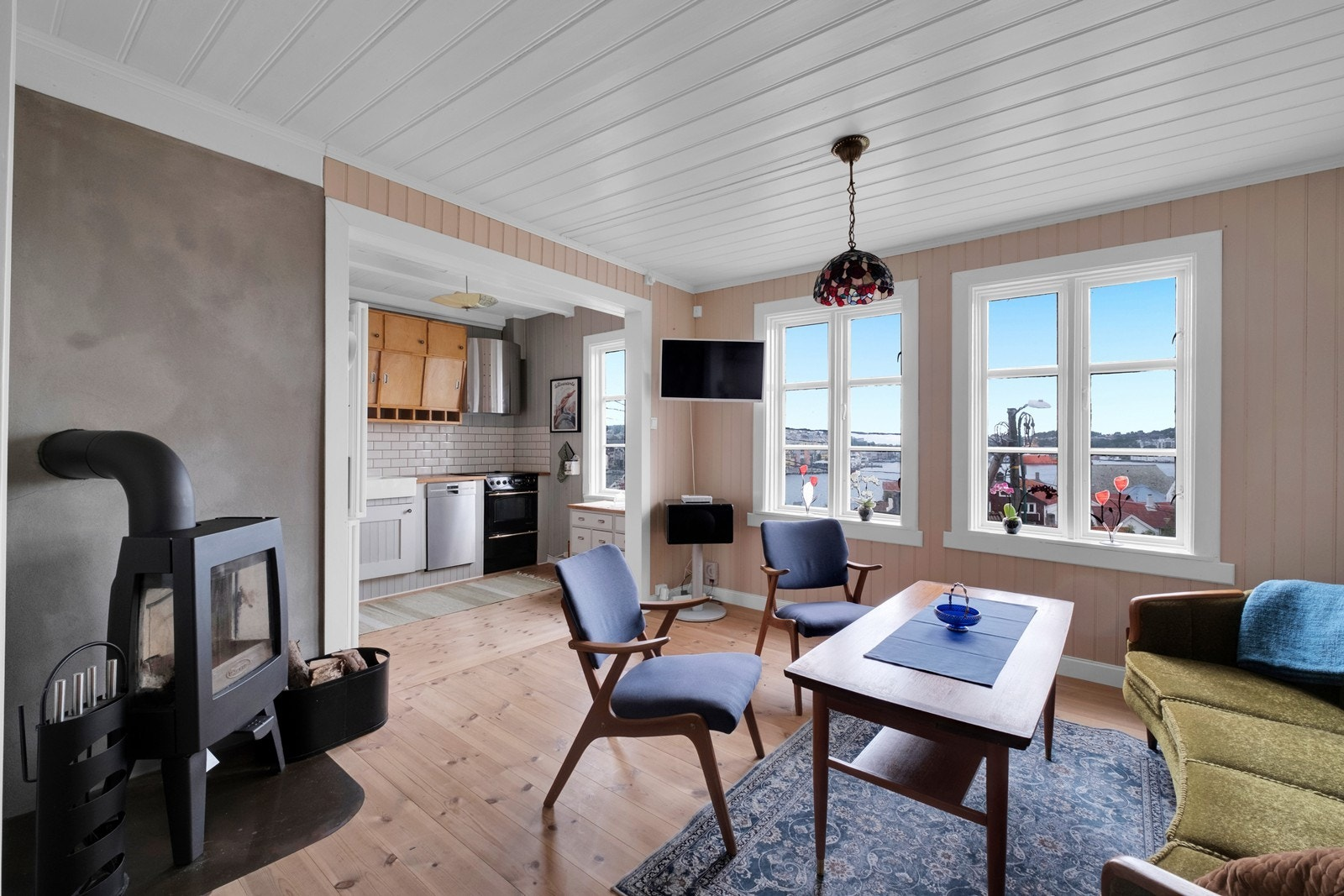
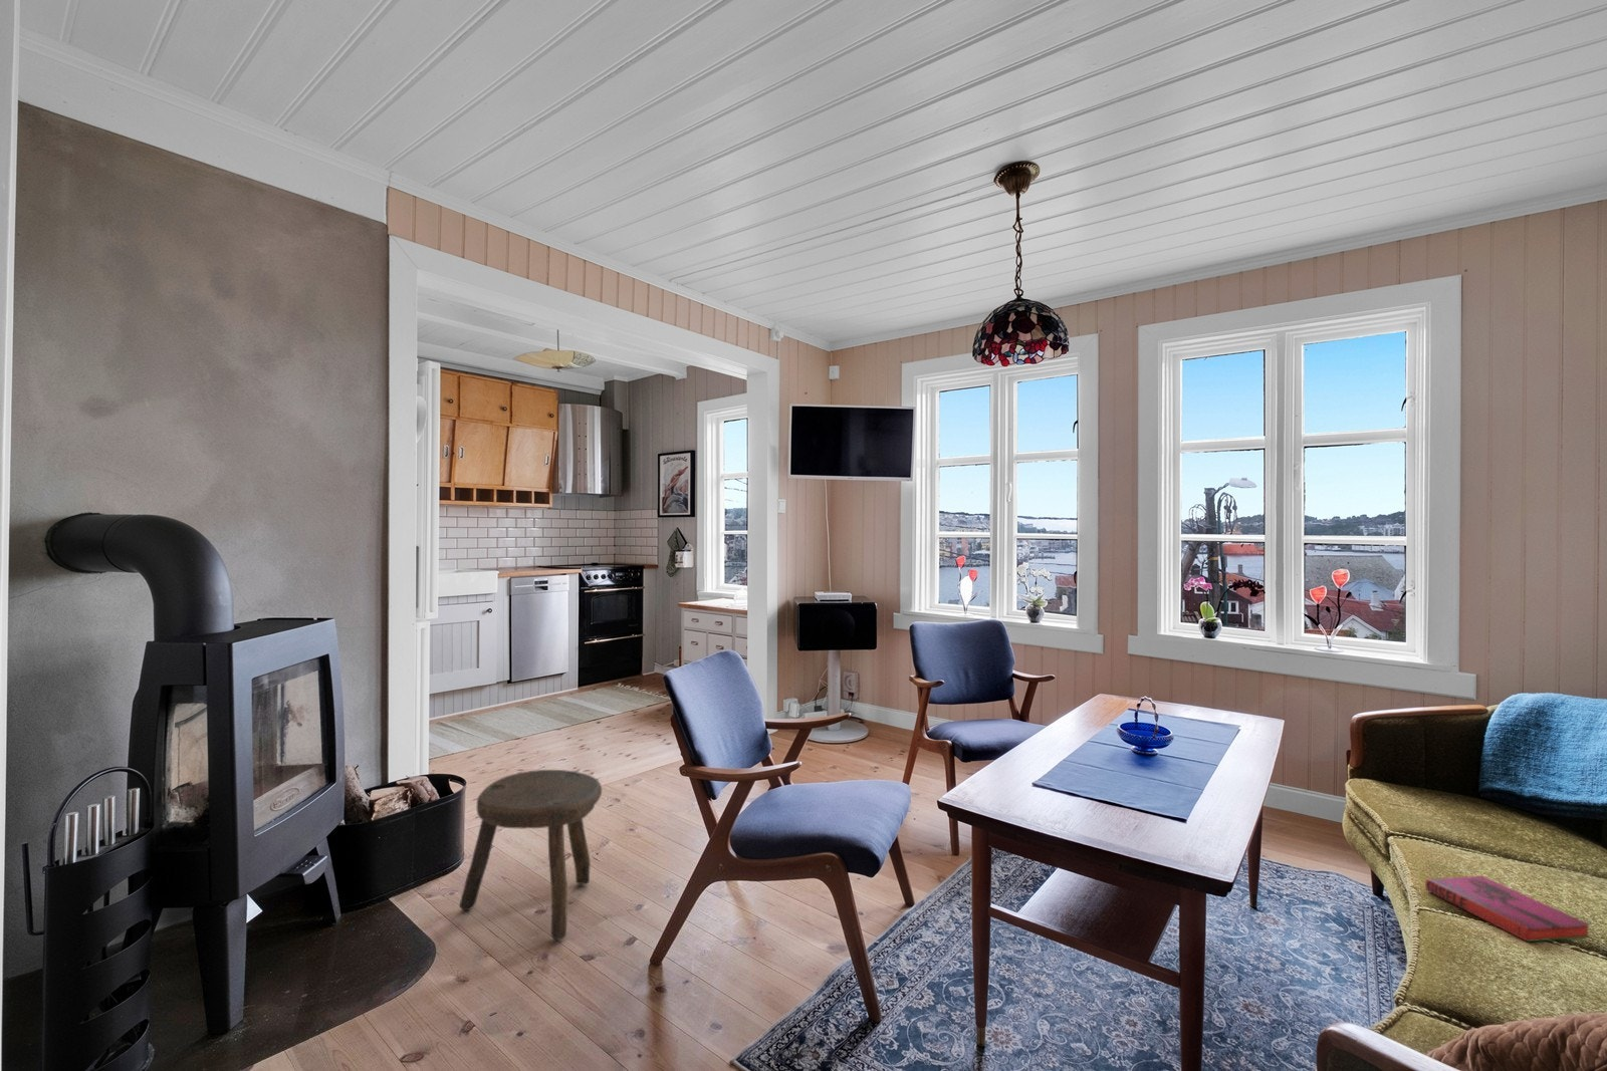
+ hardback book [1424,875,1591,943]
+ stool [459,769,603,941]
